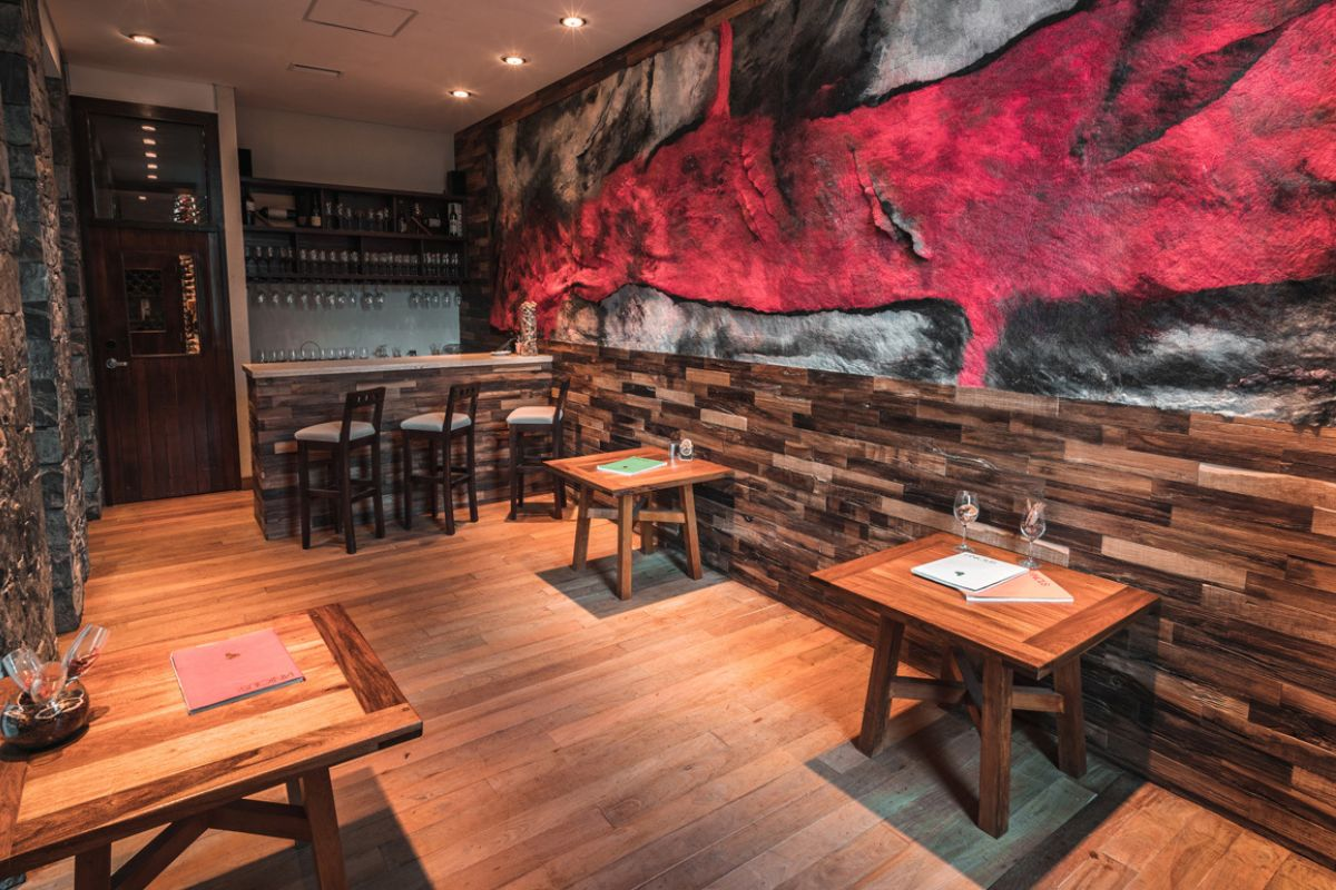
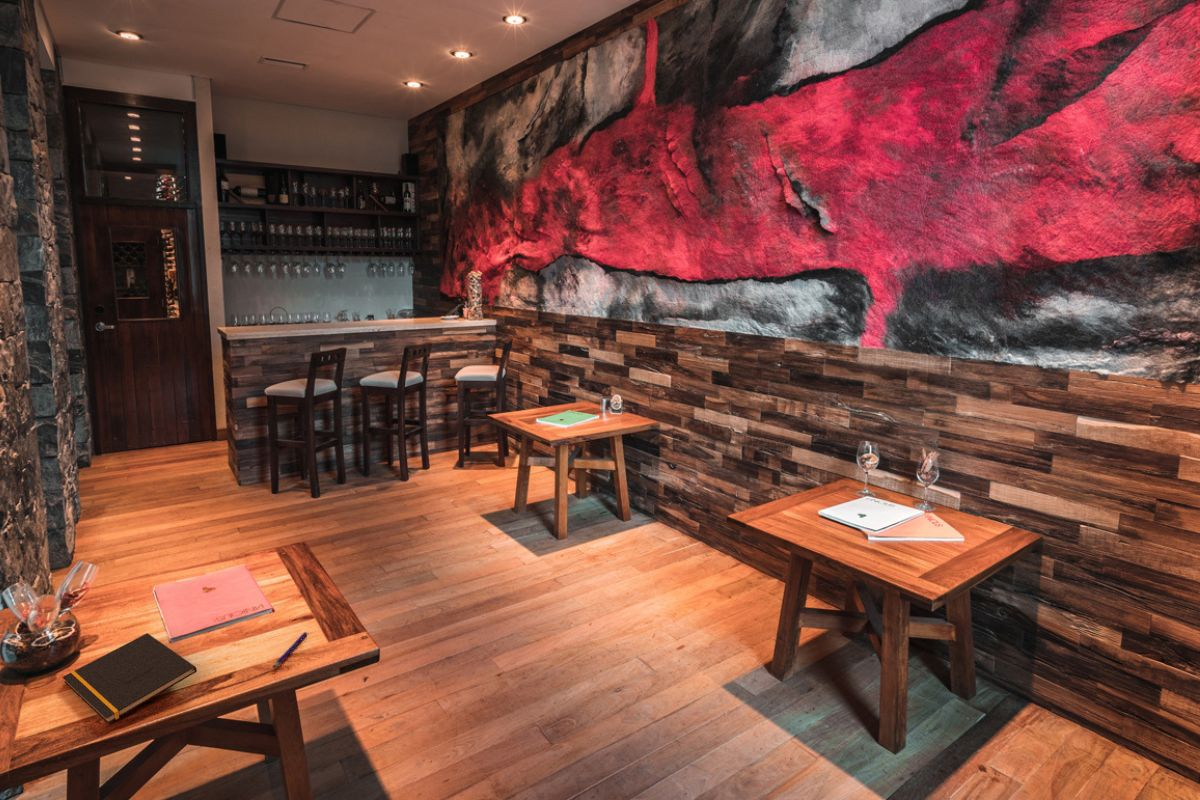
+ pen [271,631,308,669]
+ notepad [61,632,198,725]
